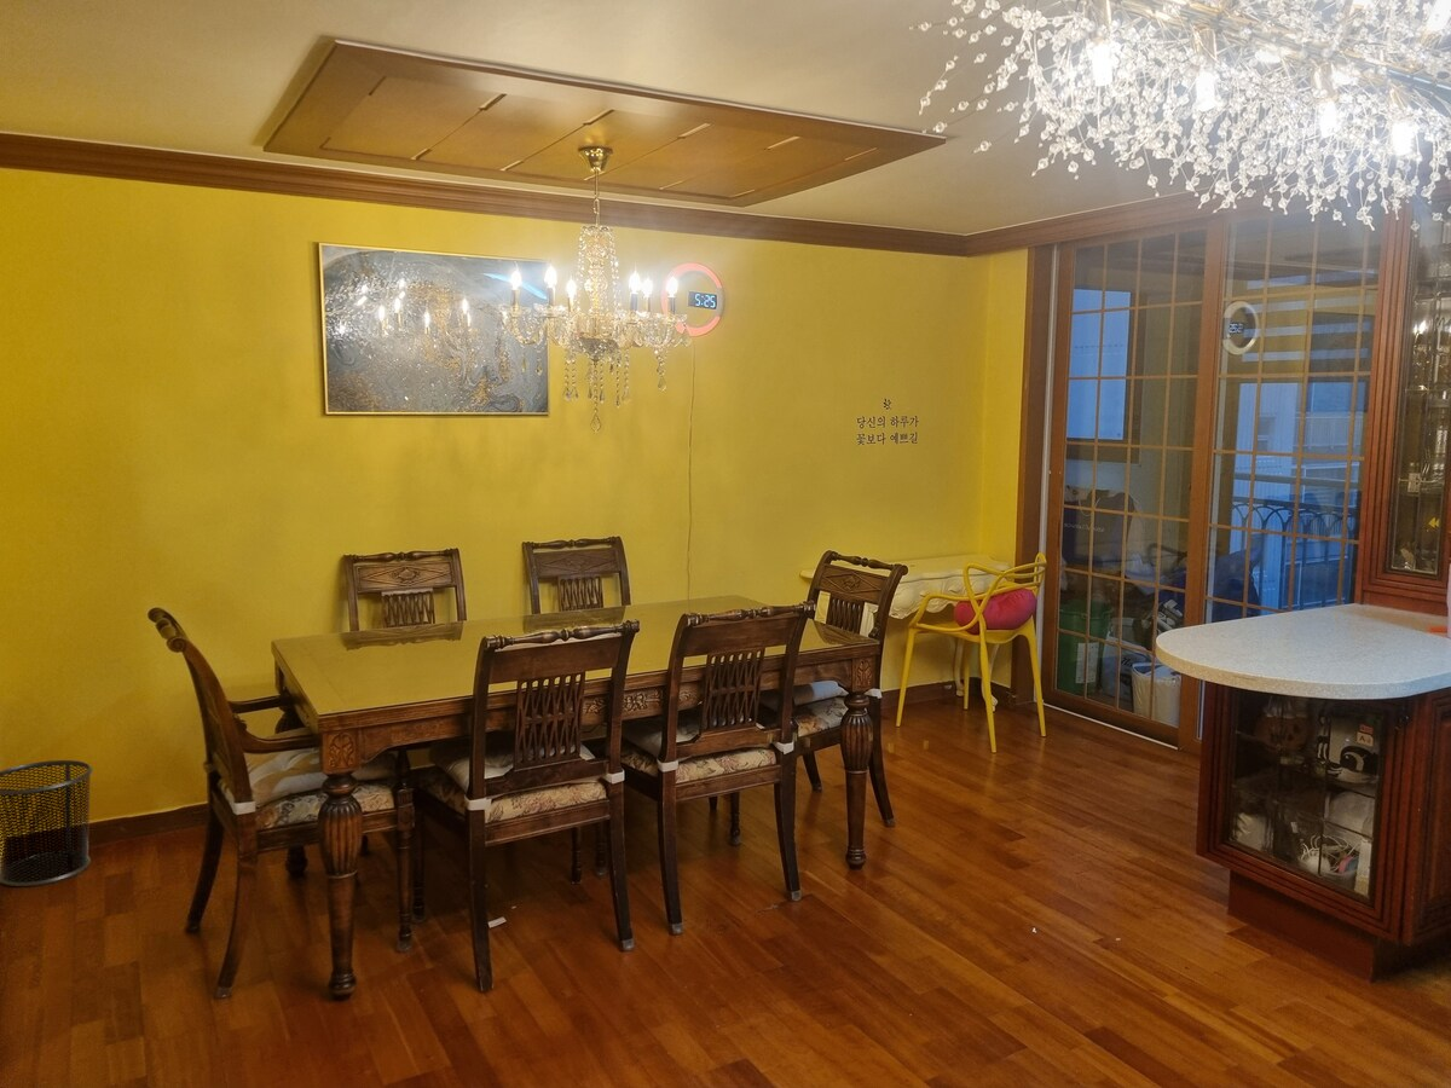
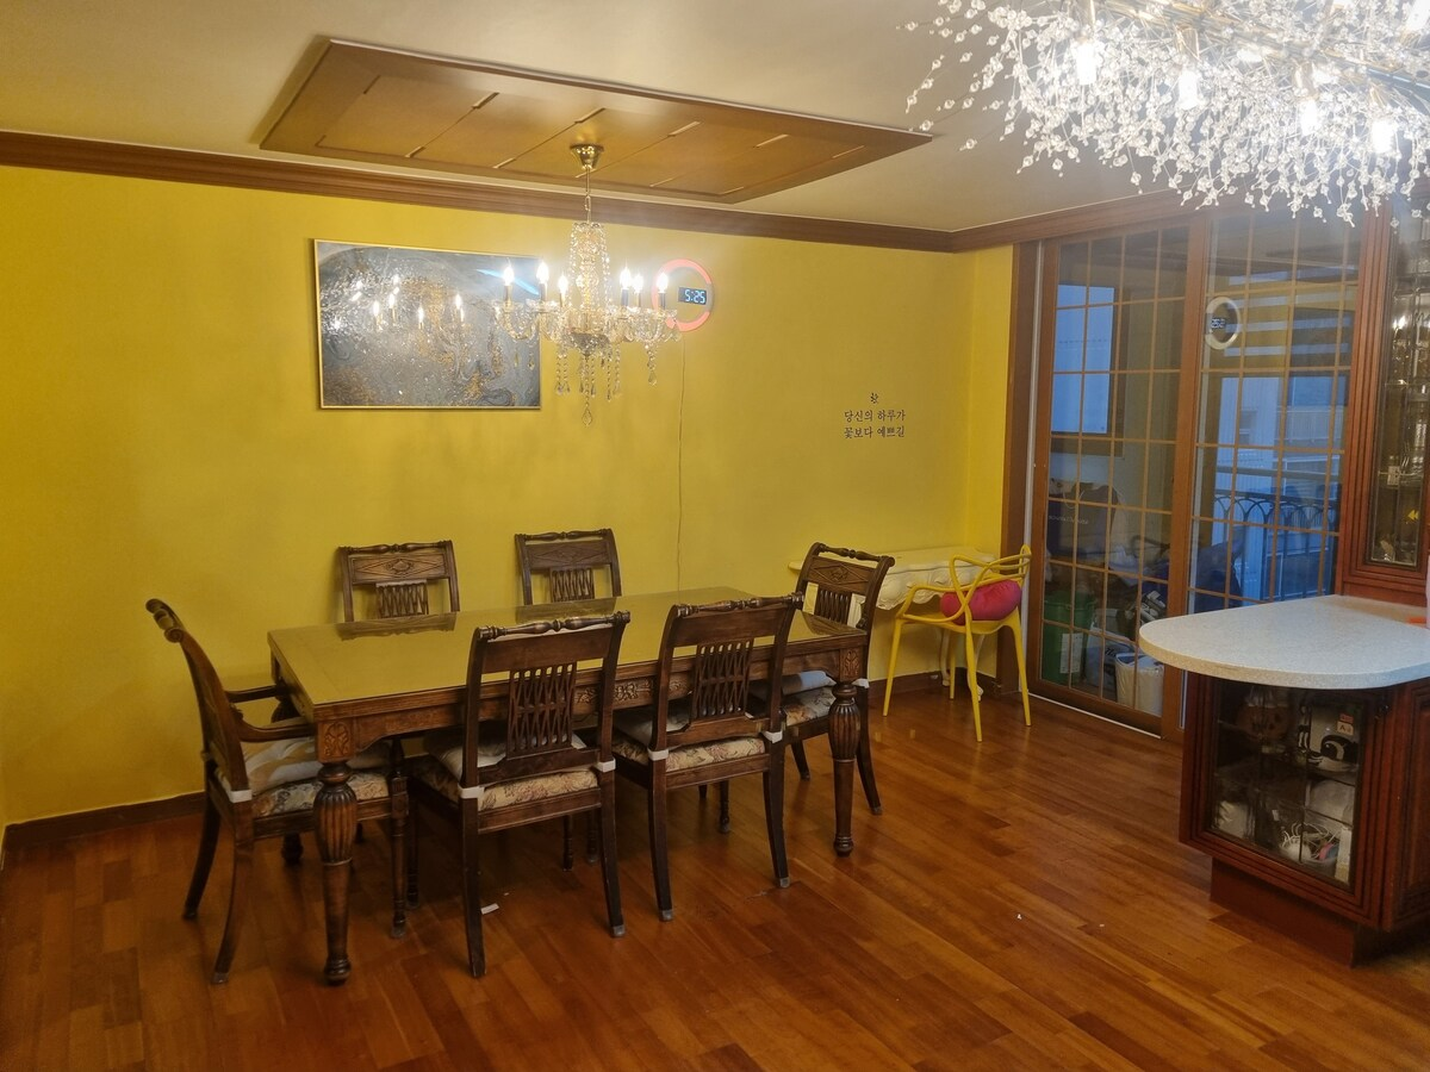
- waste bin [0,759,94,887]
